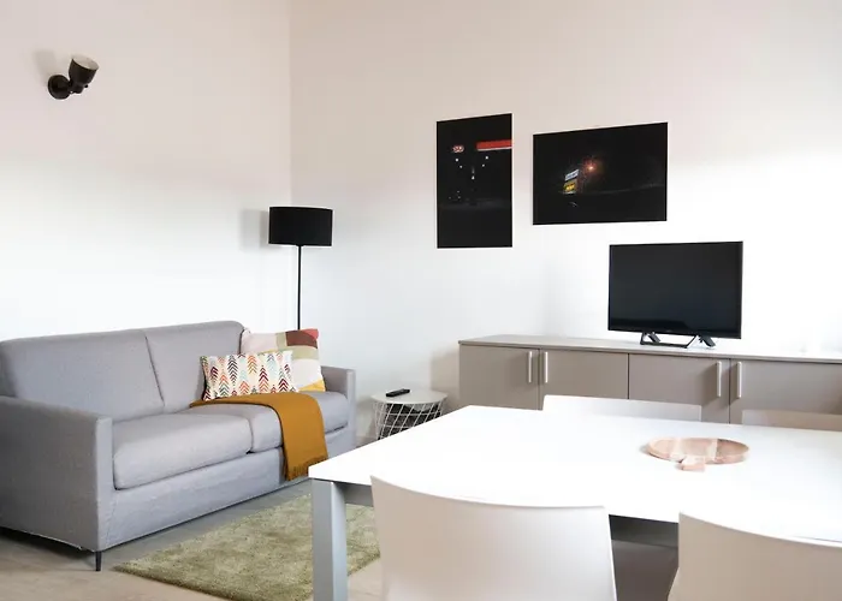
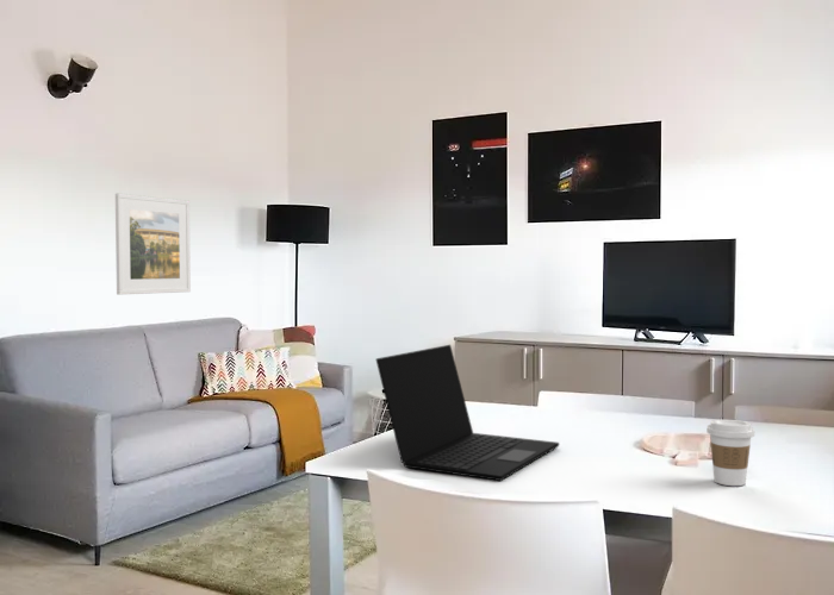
+ laptop [375,344,560,482]
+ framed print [114,192,192,296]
+ coffee cup [705,419,755,487]
